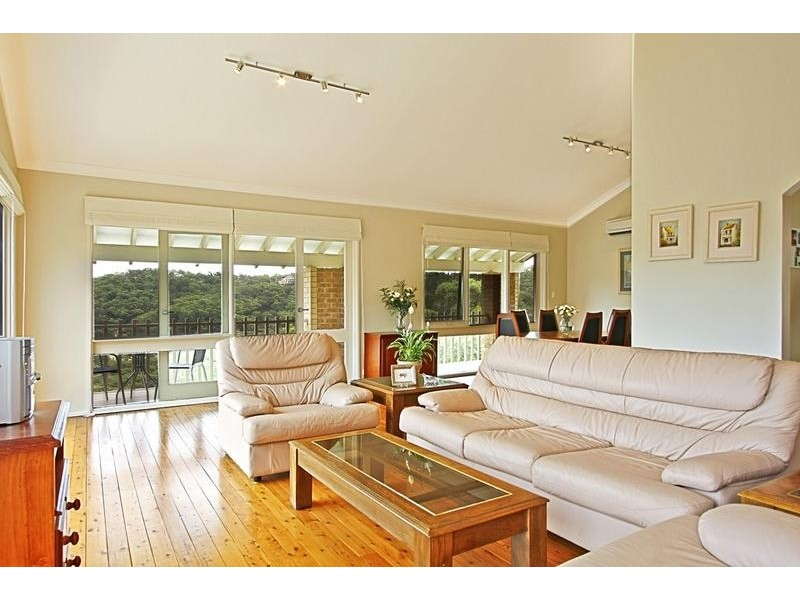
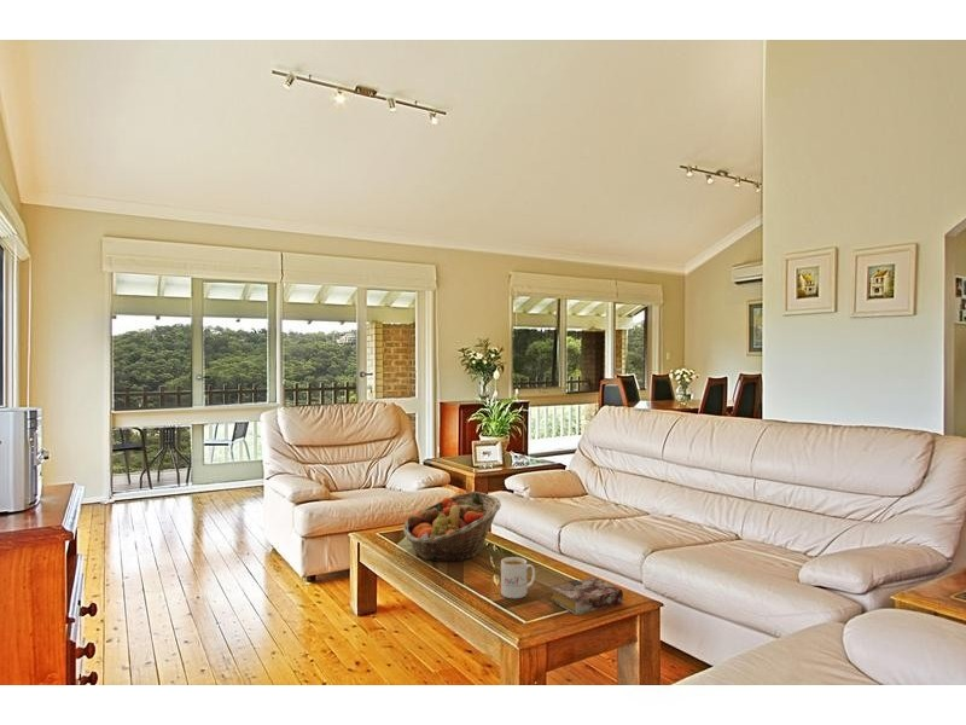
+ fruit basket [402,491,502,563]
+ book [549,576,624,616]
+ mug [500,556,536,599]
